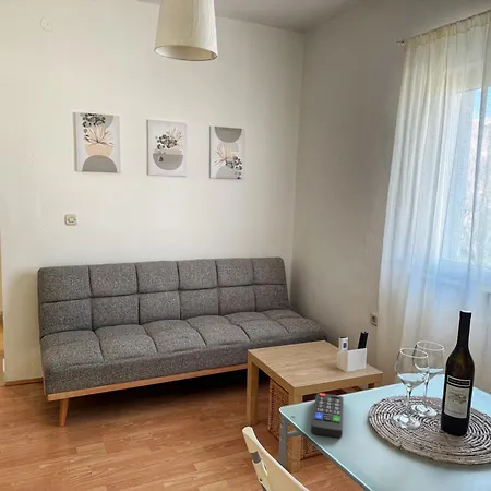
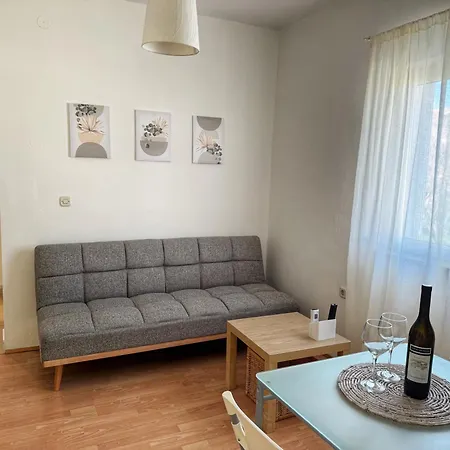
- remote control [310,392,345,439]
